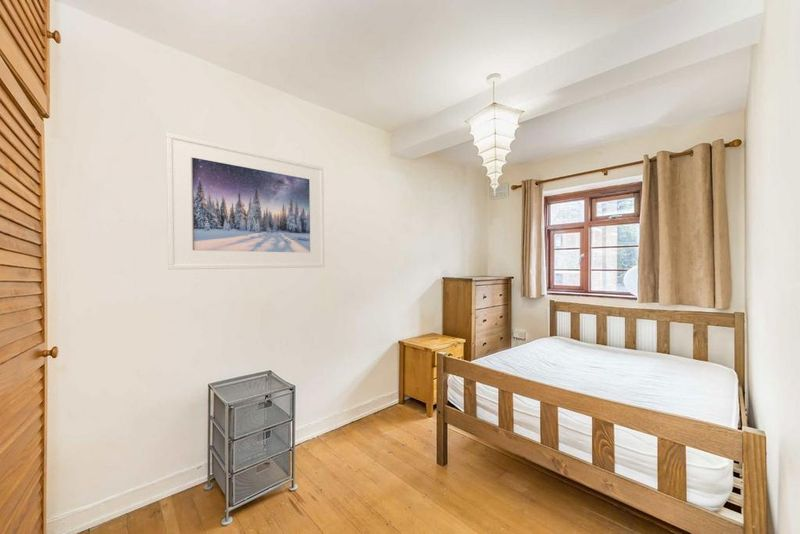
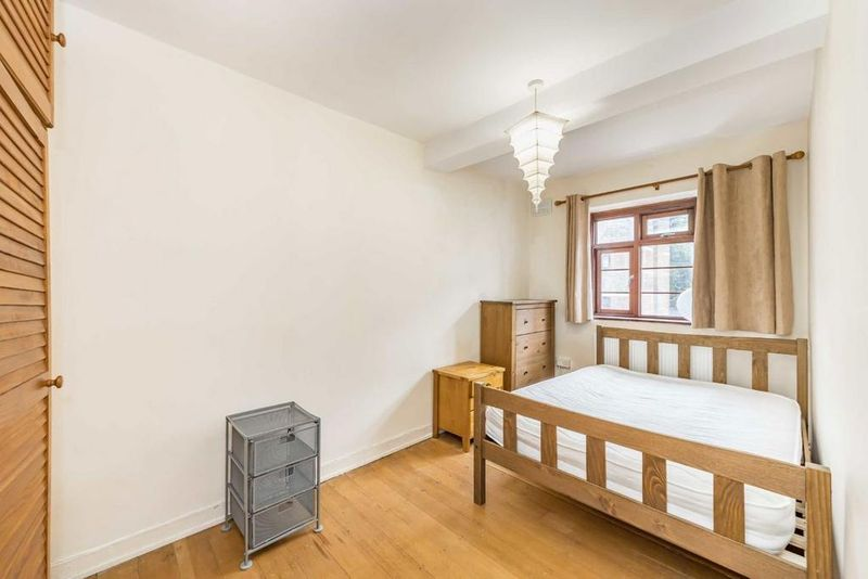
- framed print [165,132,326,270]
